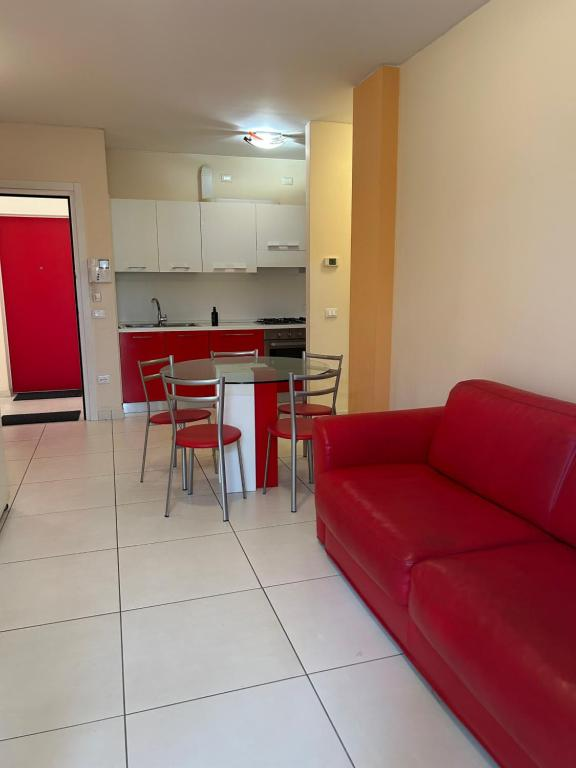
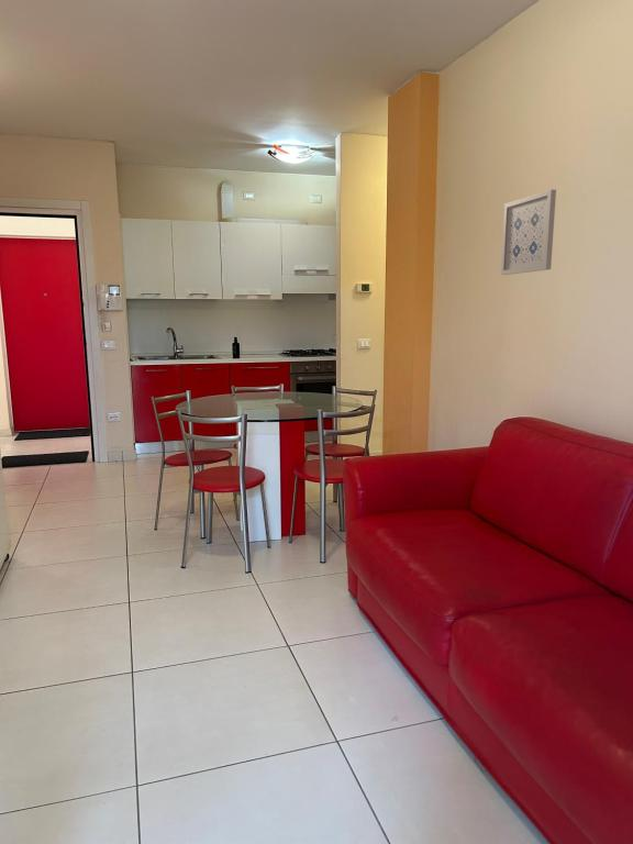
+ wall art [500,188,557,276]
